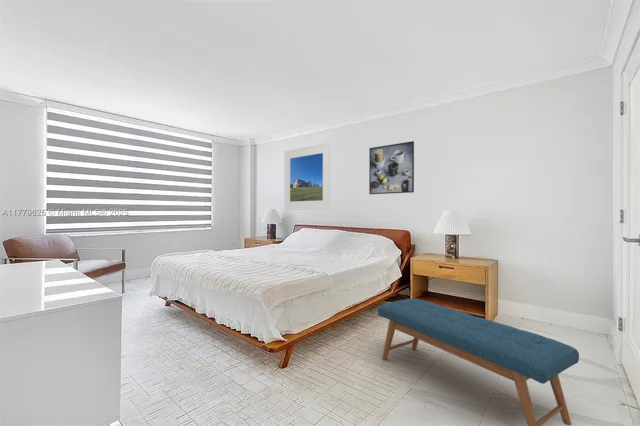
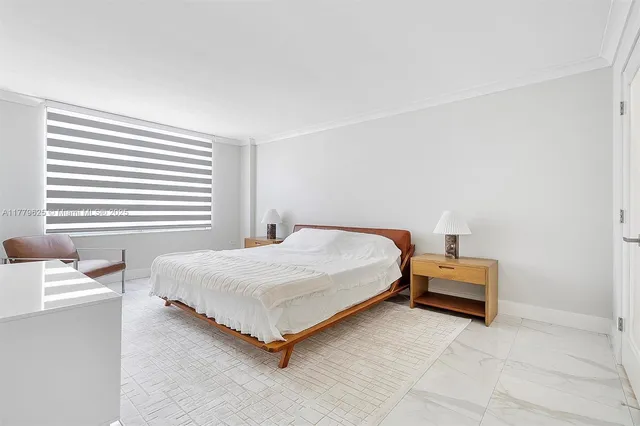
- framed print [283,142,332,211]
- bench [377,298,580,426]
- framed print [368,140,415,195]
